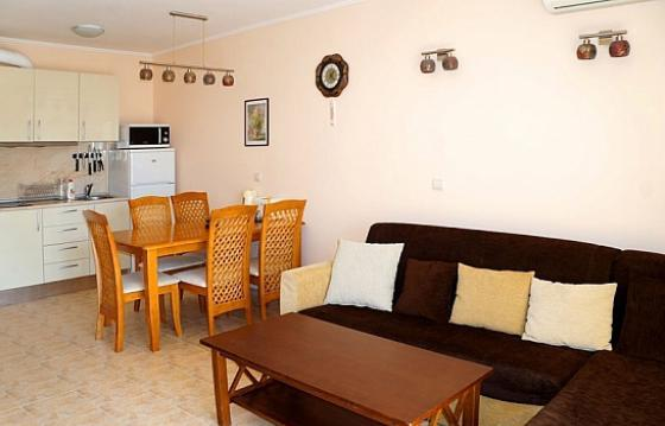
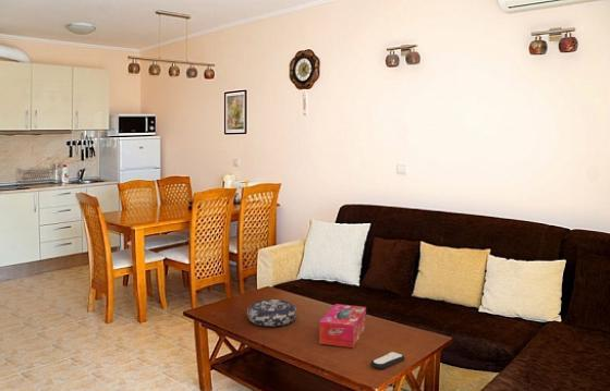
+ tissue box [319,303,367,349]
+ remote control [370,351,405,370]
+ decorative bowl [246,298,297,328]
